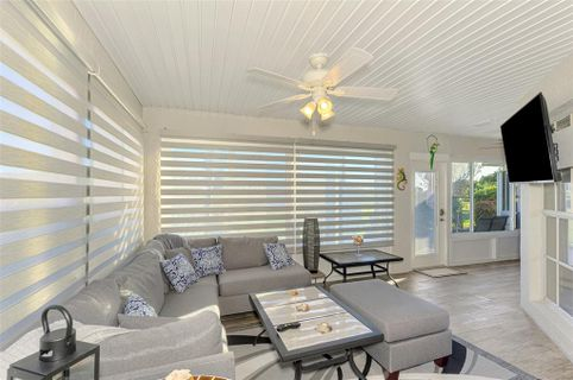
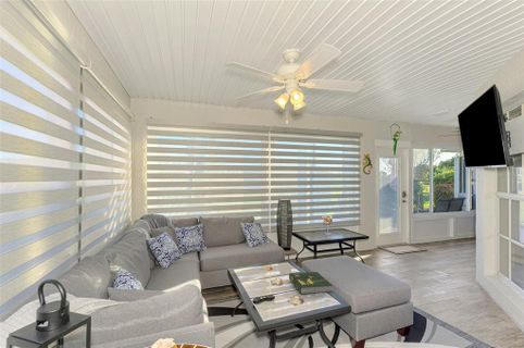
+ book [288,271,333,296]
